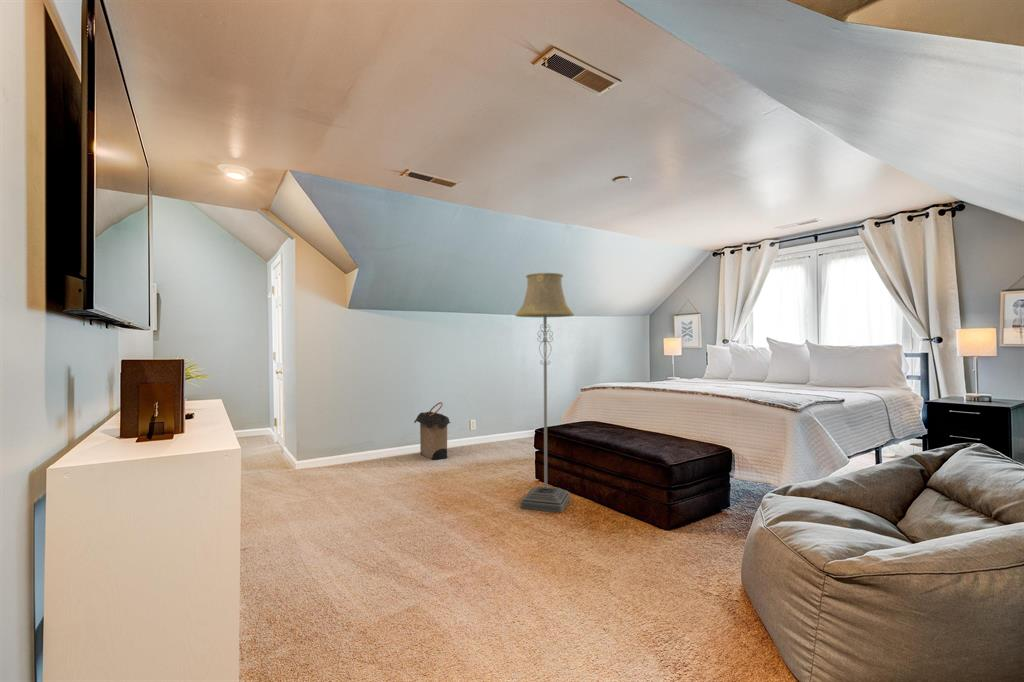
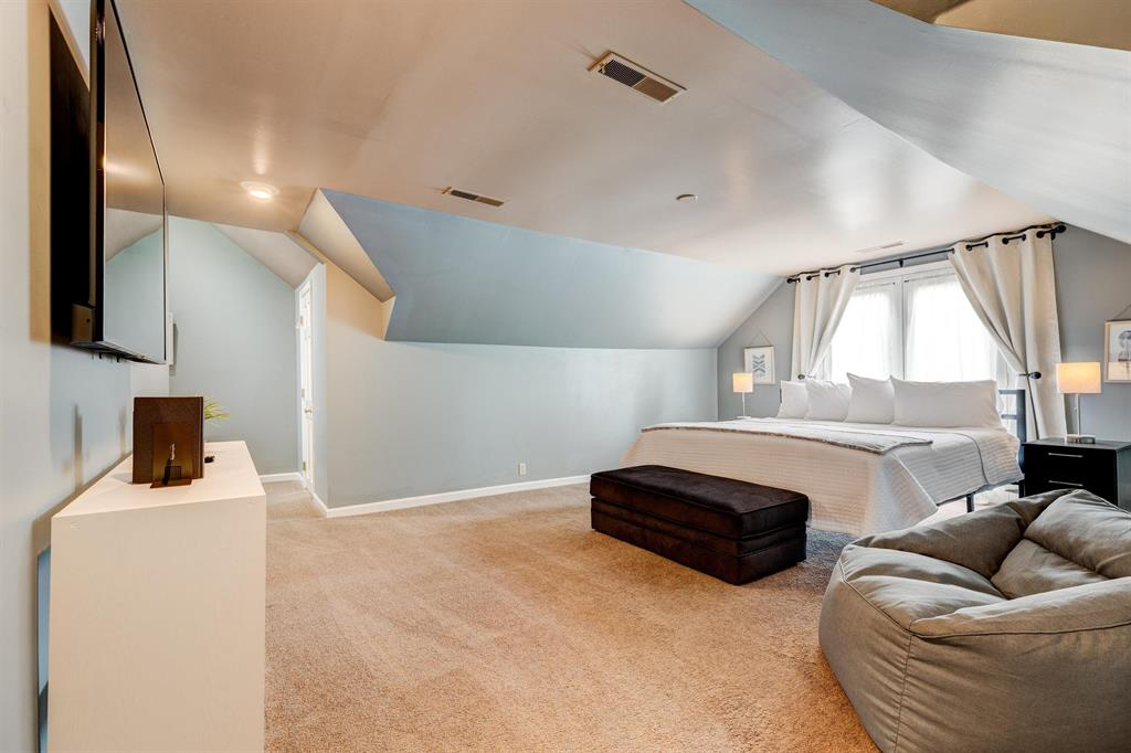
- laundry hamper [413,401,451,461]
- floor lamp [514,272,575,513]
